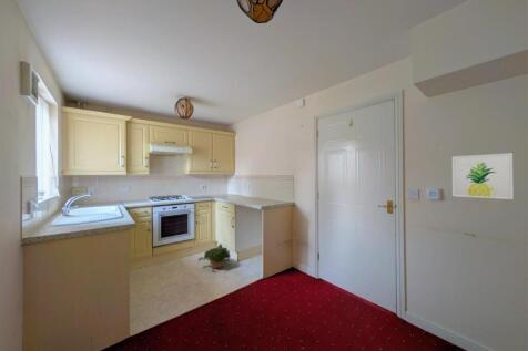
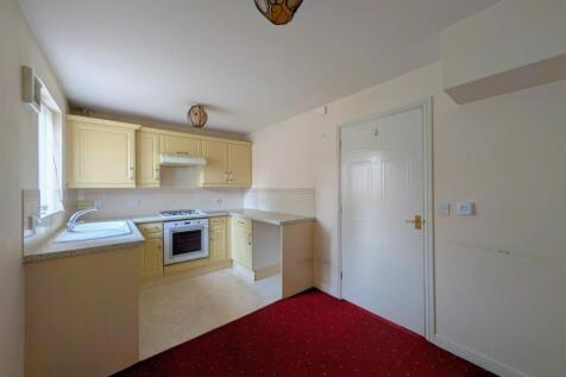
- wall art [451,152,515,200]
- potted plant [197,242,232,272]
